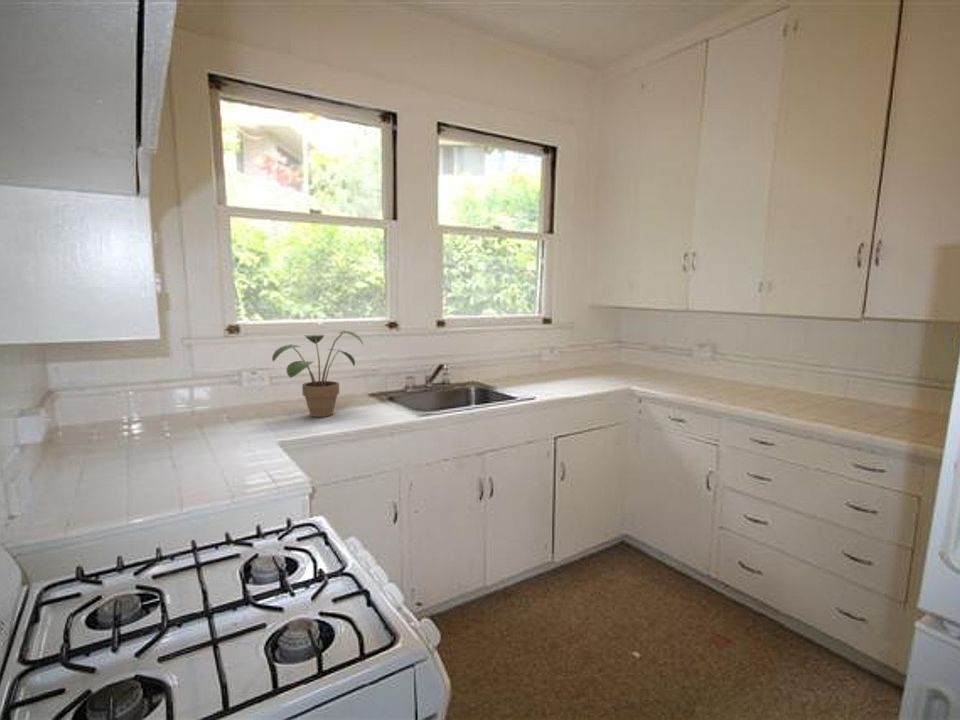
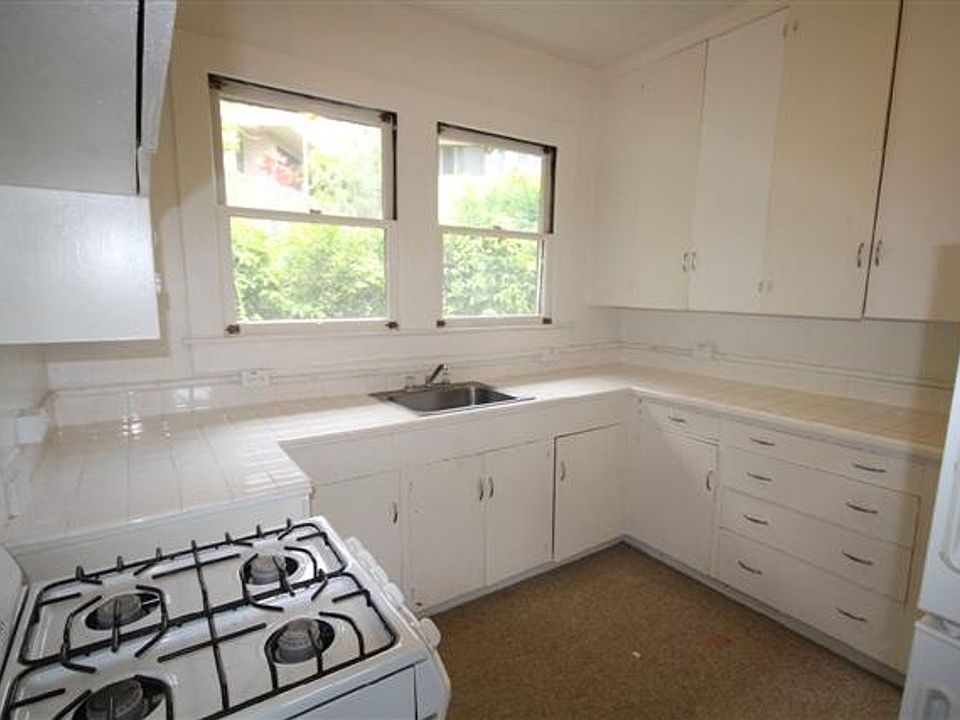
- potted plant [271,330,364,418]
